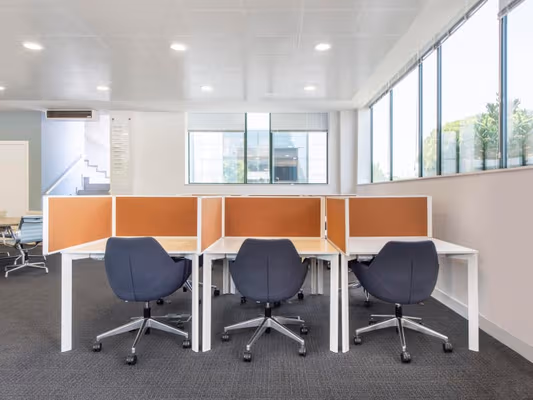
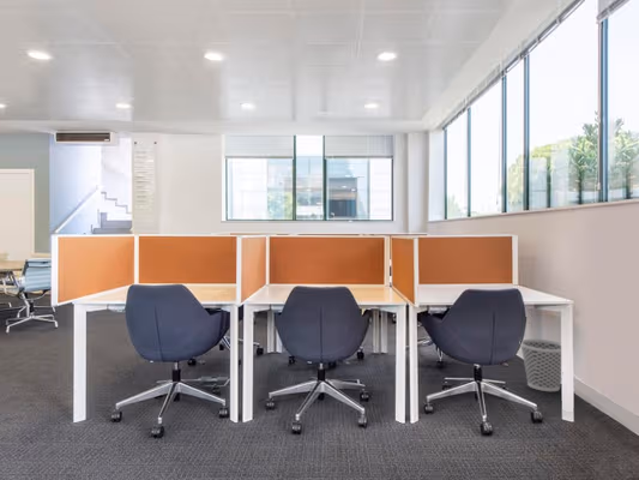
+ wastebasket [520,338,562,392]
